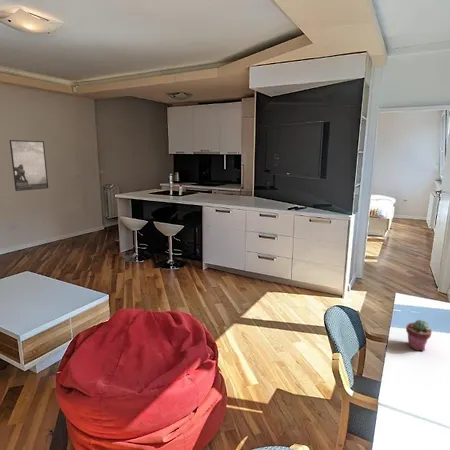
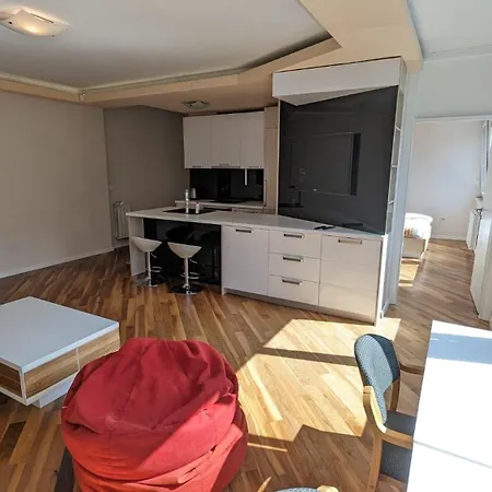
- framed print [9,139,49,192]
- potted succulent [405,319,433,352]
